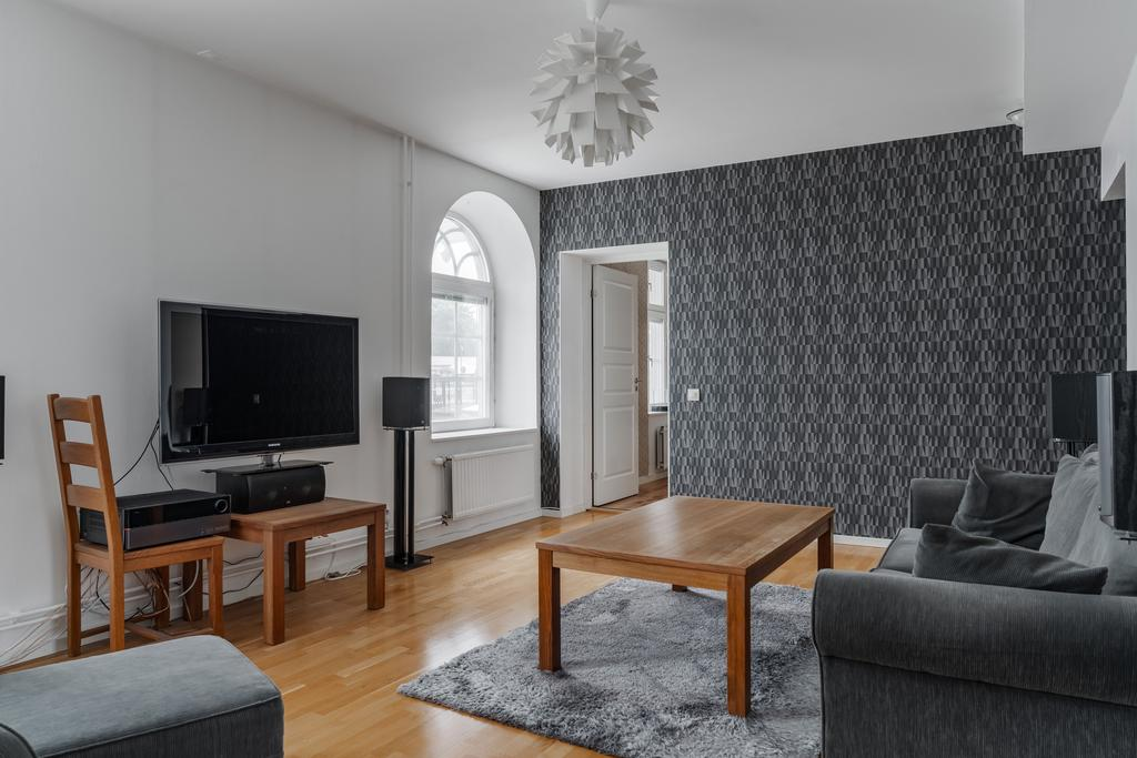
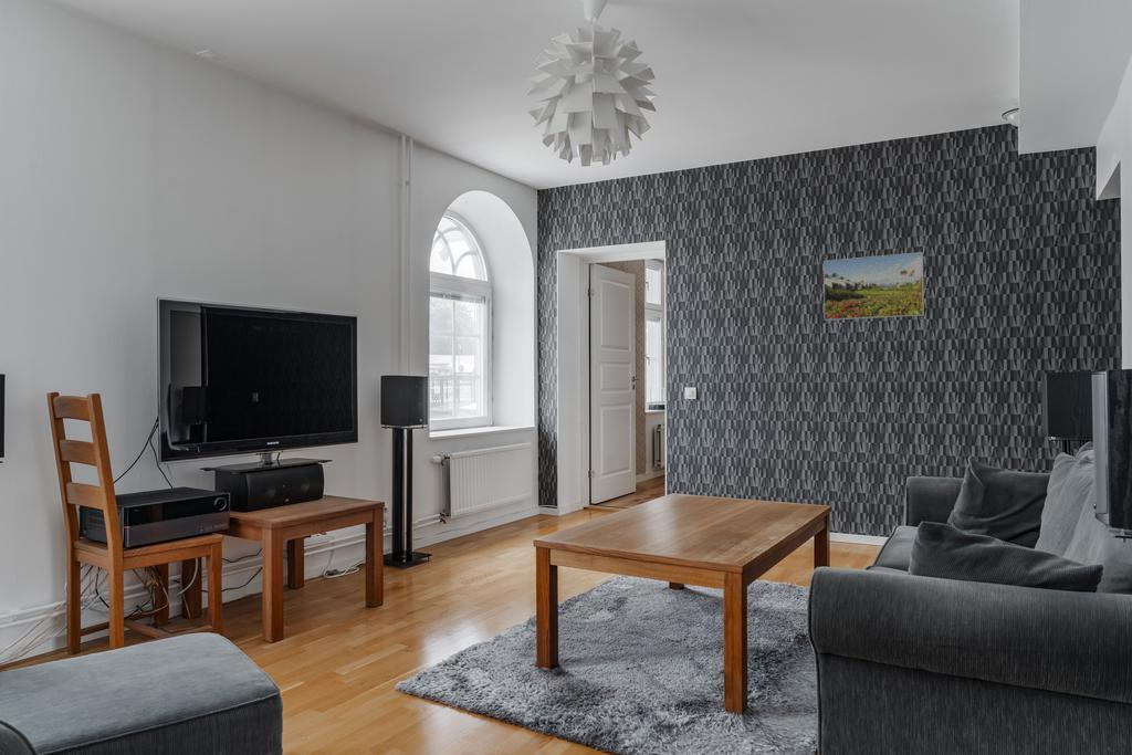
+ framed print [822,251,925,322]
